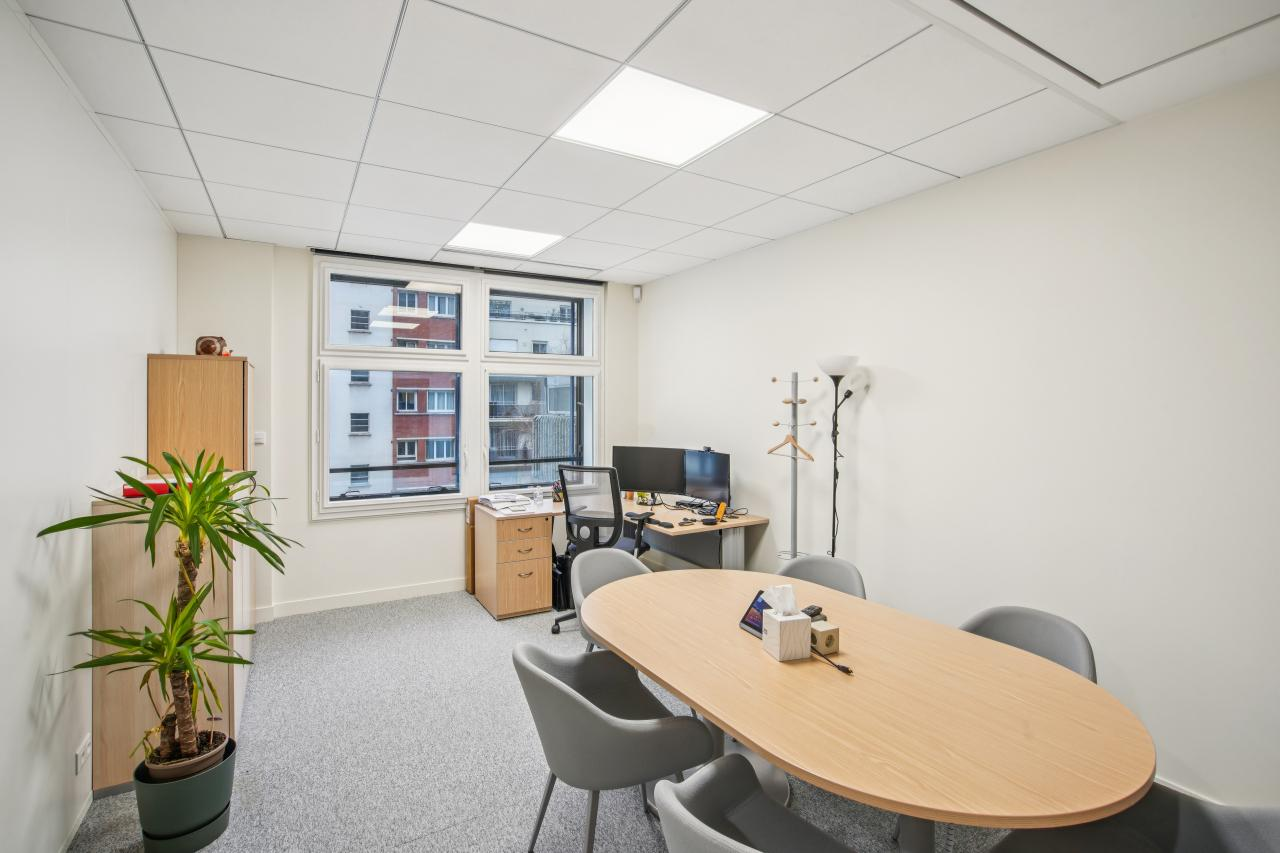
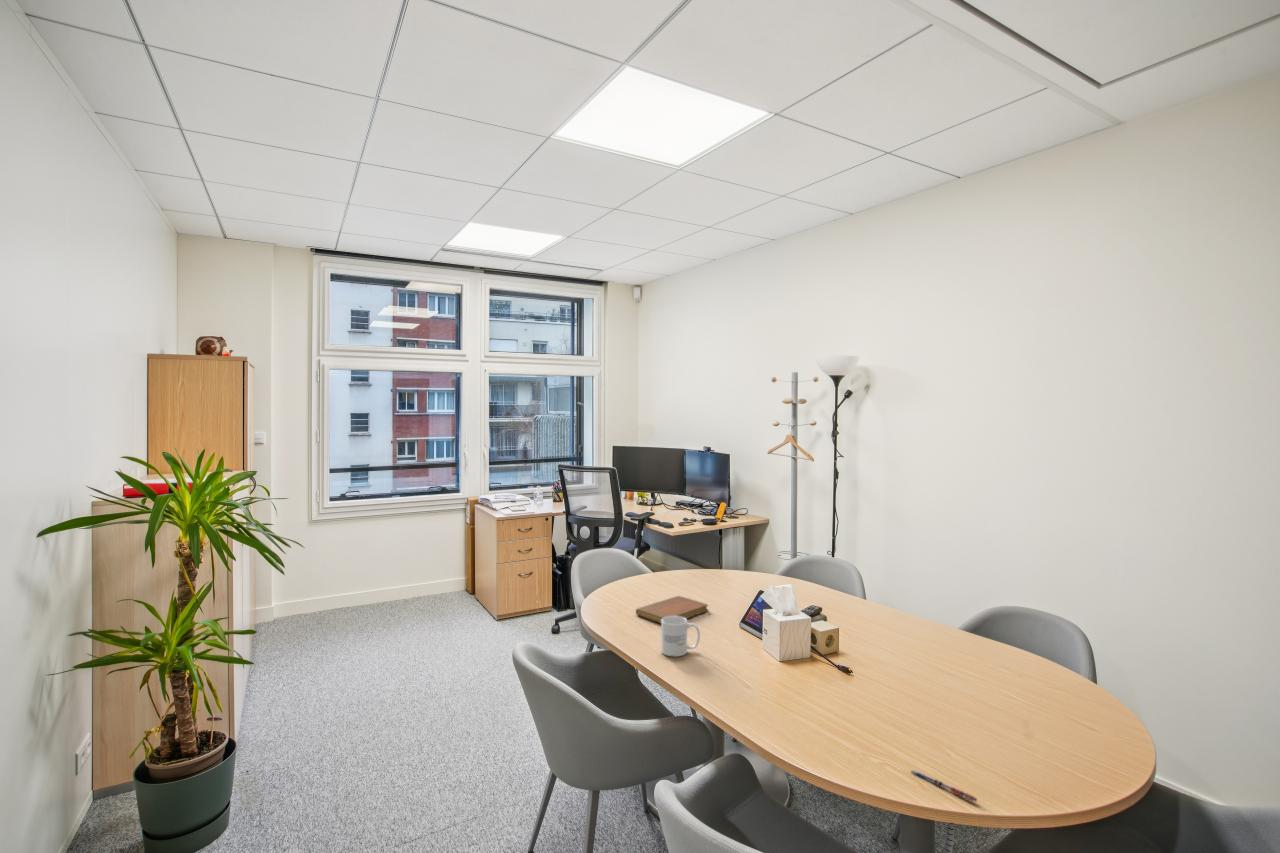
+ notebook [635,595,709,624]
+ pen [910,769,978,803]
+ mug [660,616,701,657]
